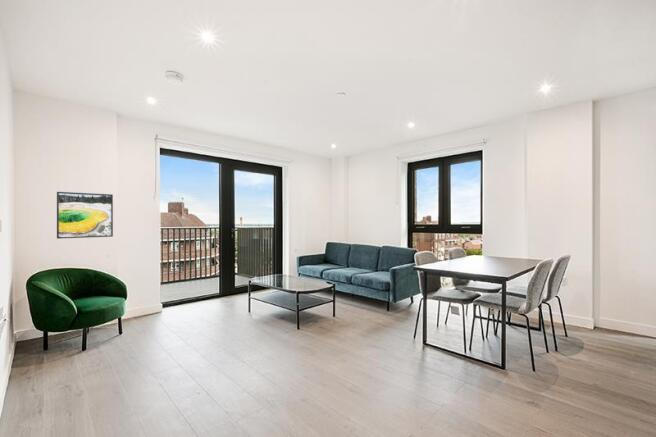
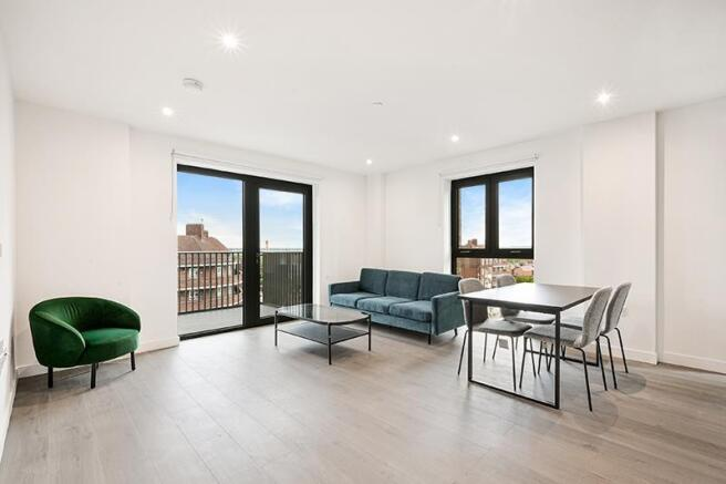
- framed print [56,191,114,240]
